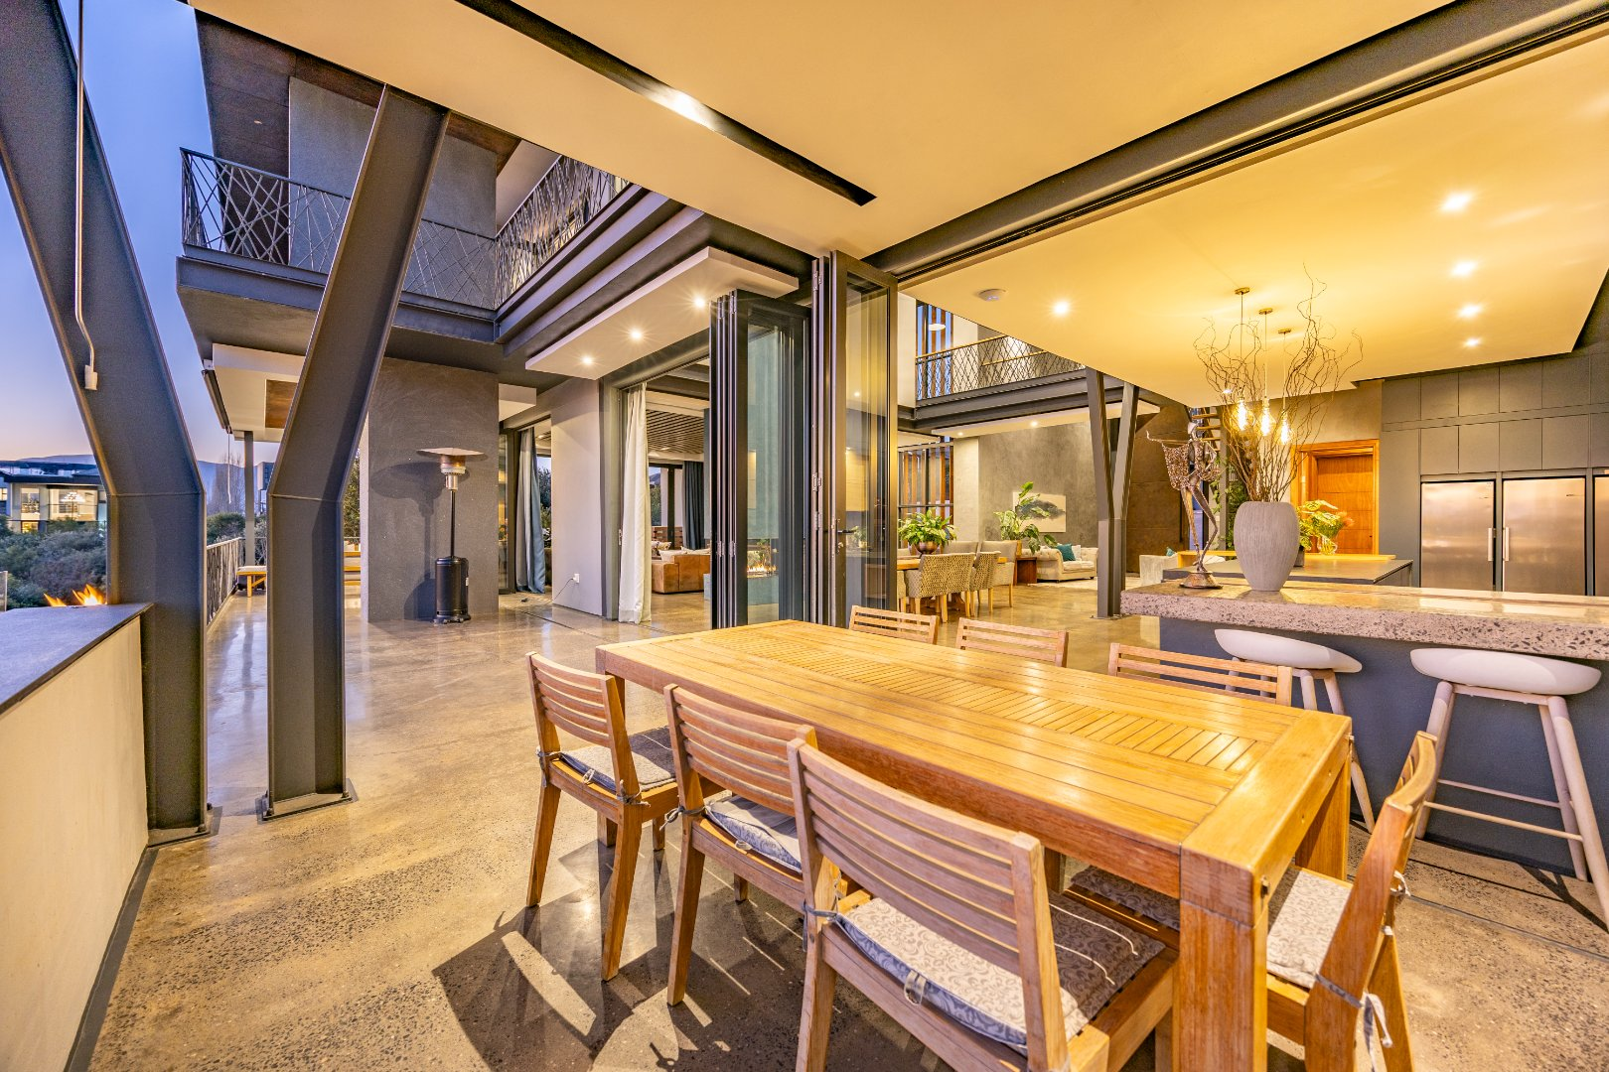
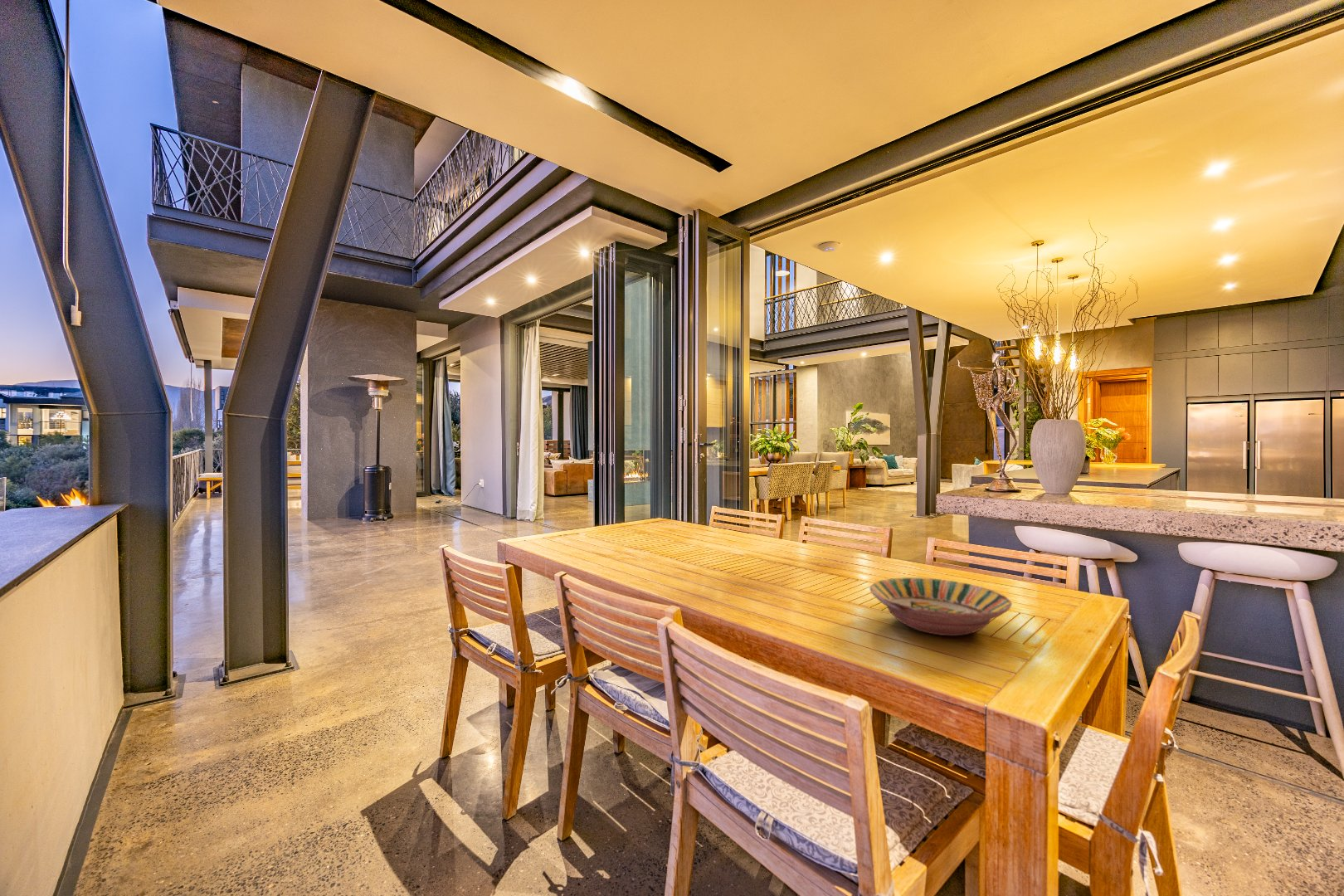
+ serving bowl [869,577,1013,636]
